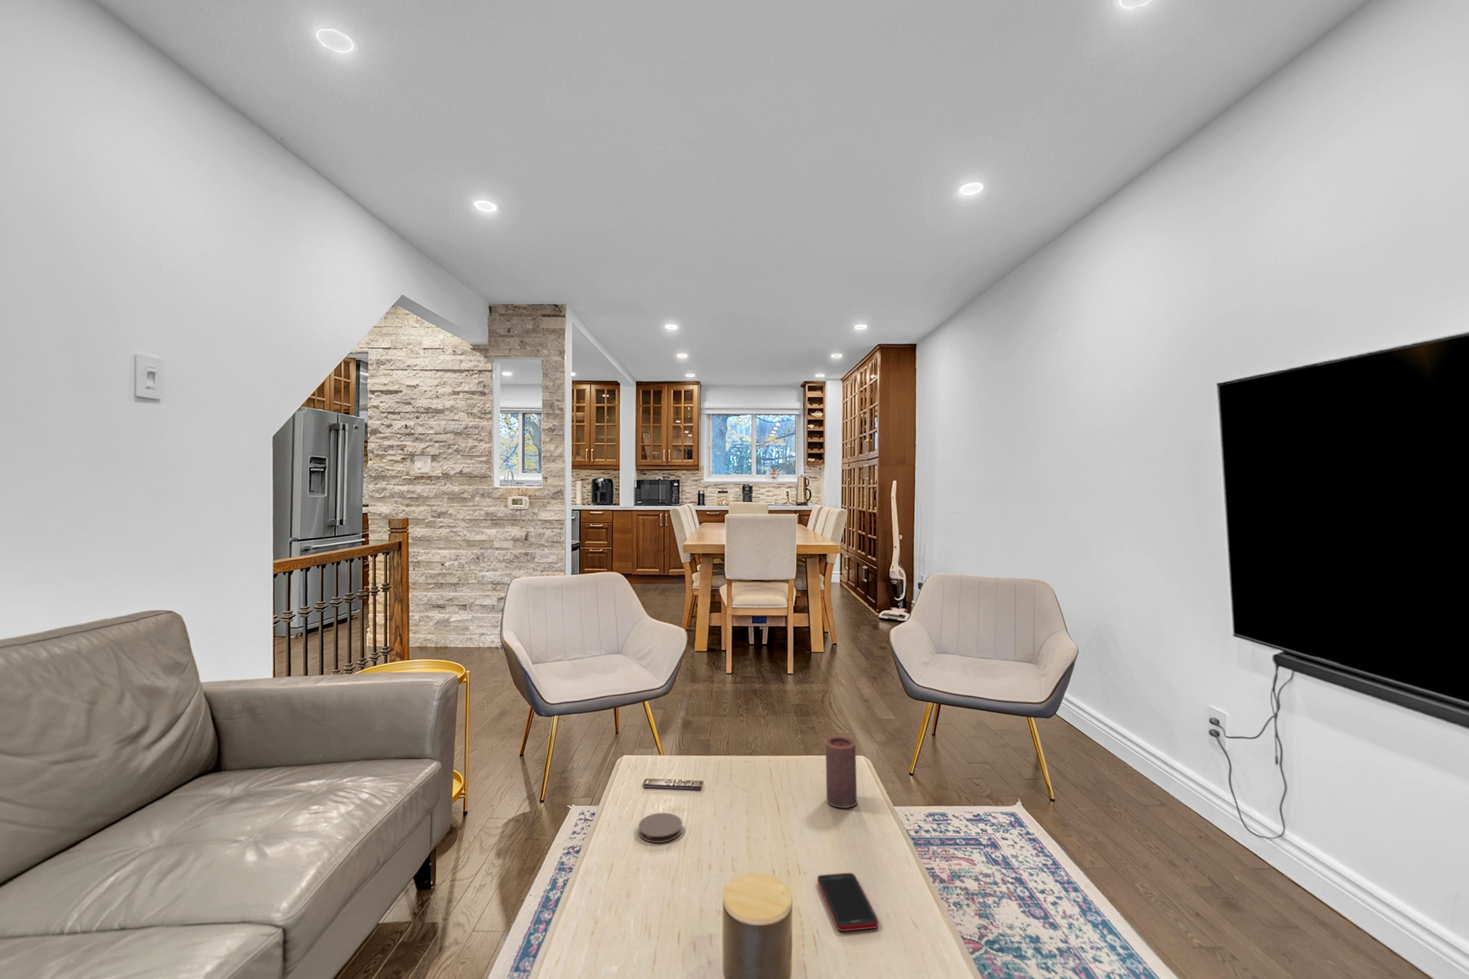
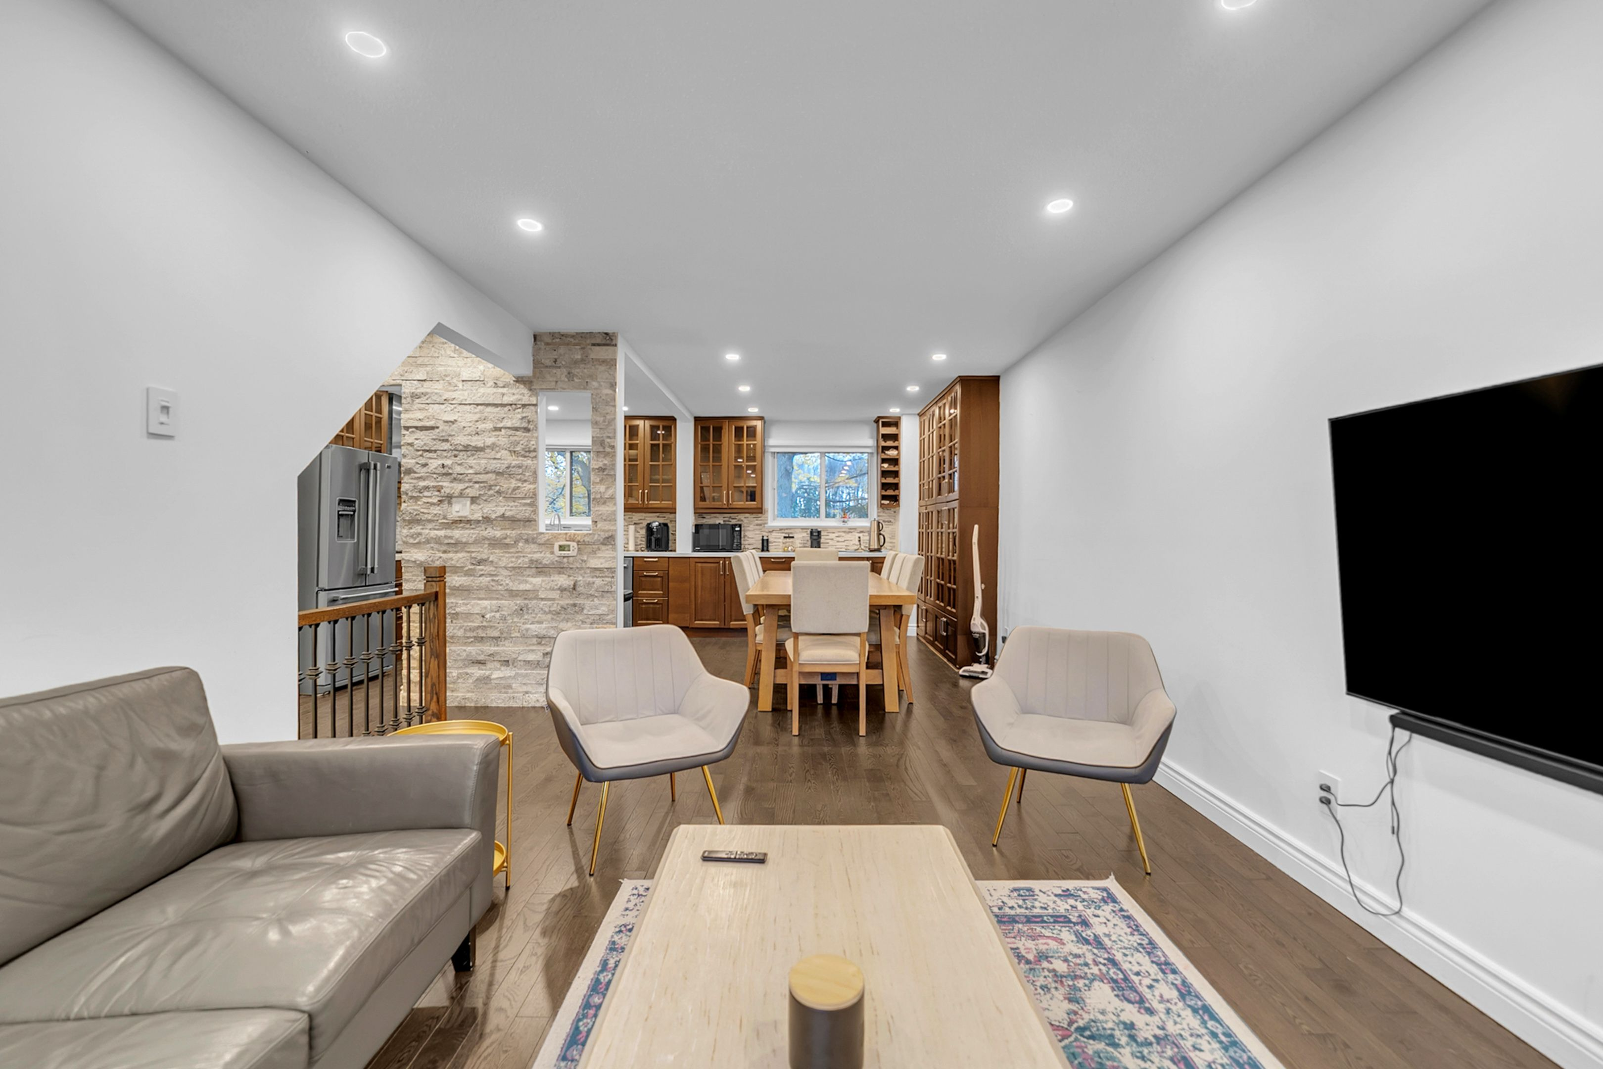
- coaster [638,812,683,844]
- candle [825,735,858,809]
- cell phone [816,873,879,931]
